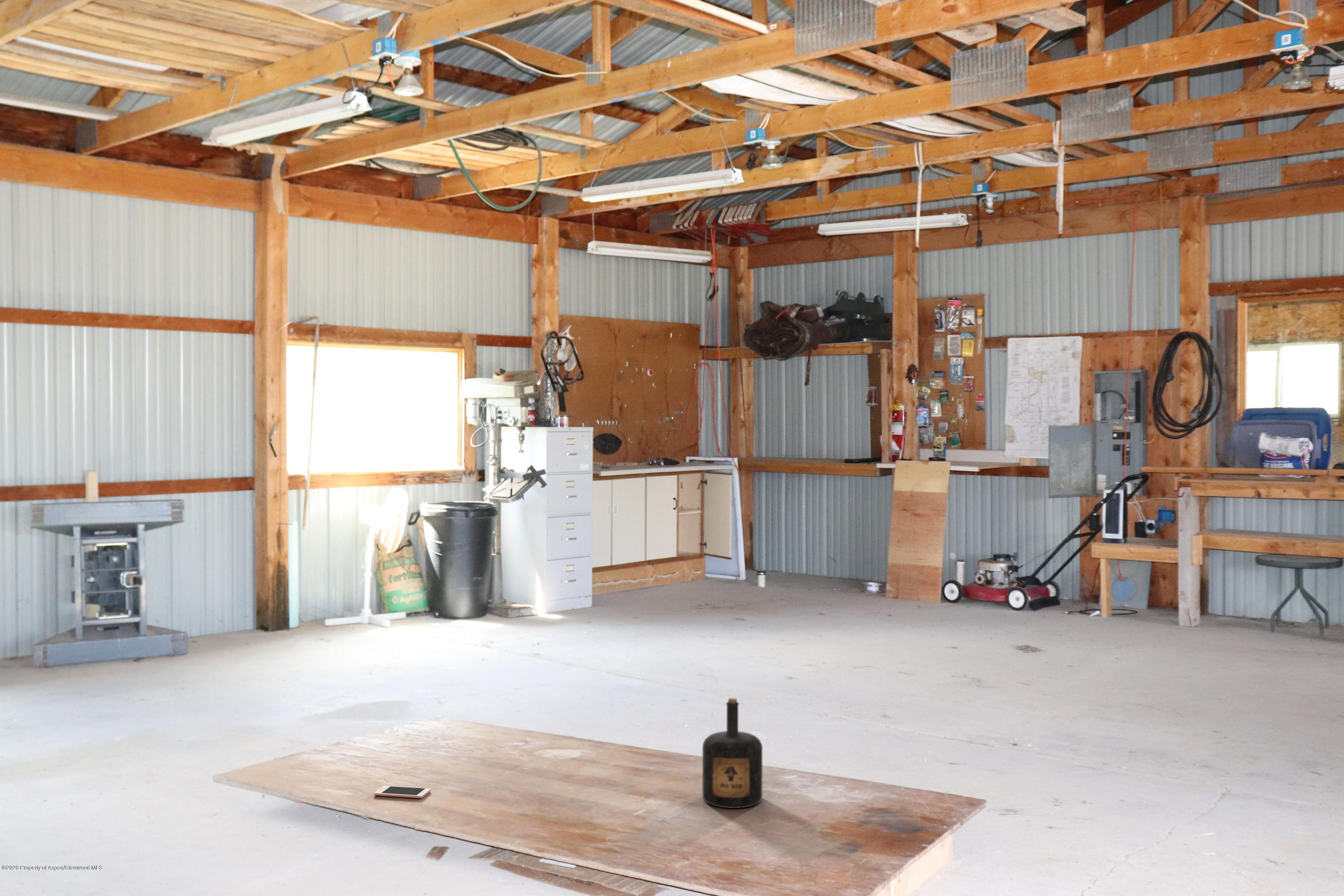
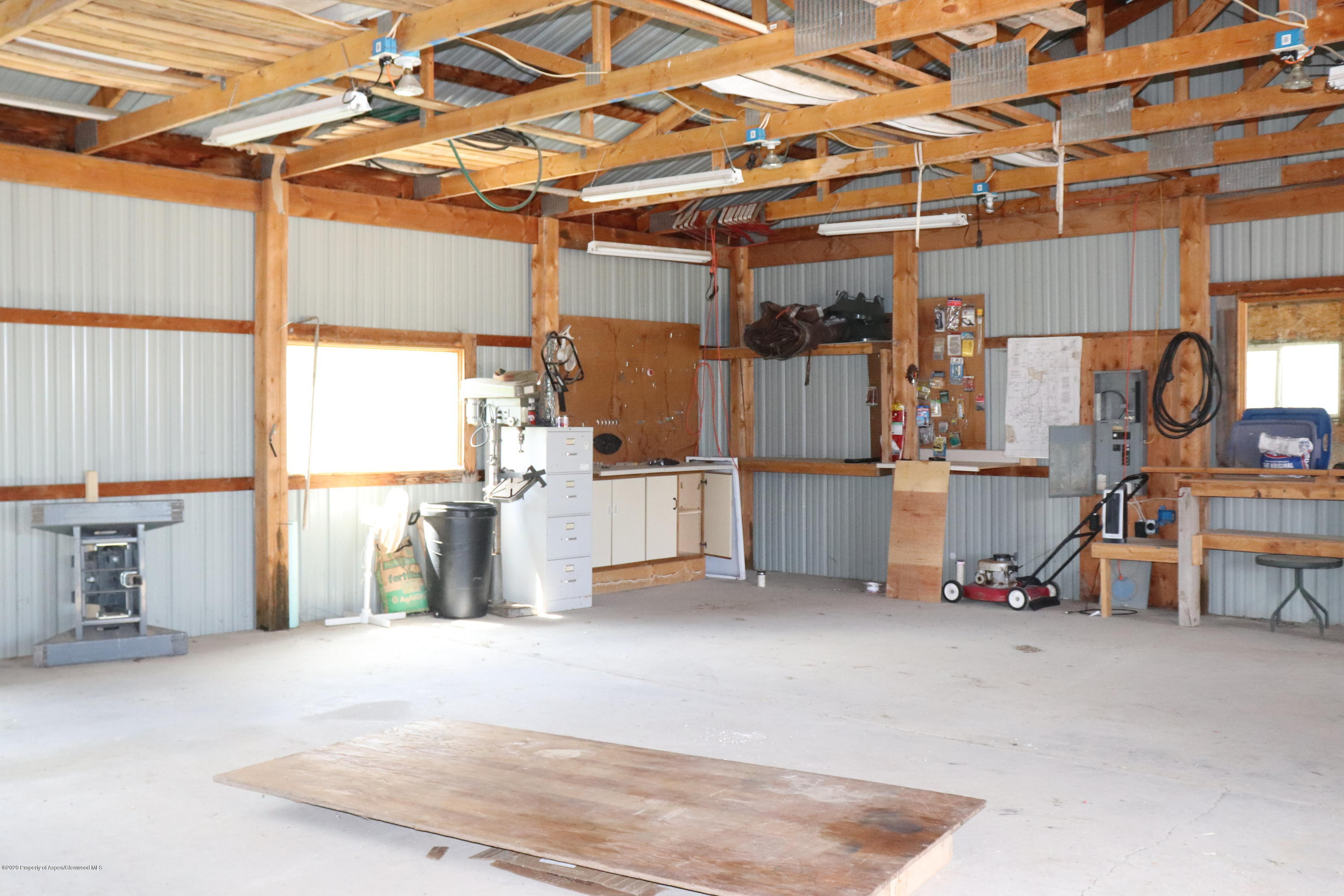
- cell phone [374,785,431,799]
- bottle [702,698,763,809]
